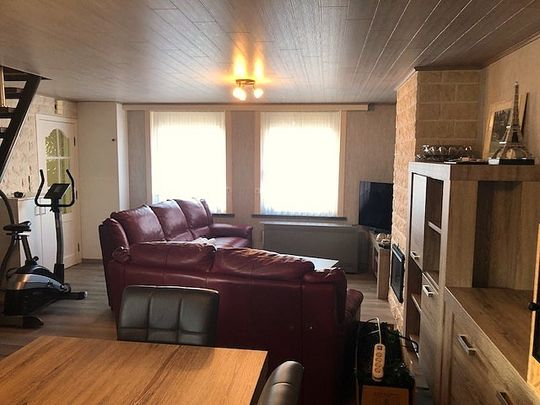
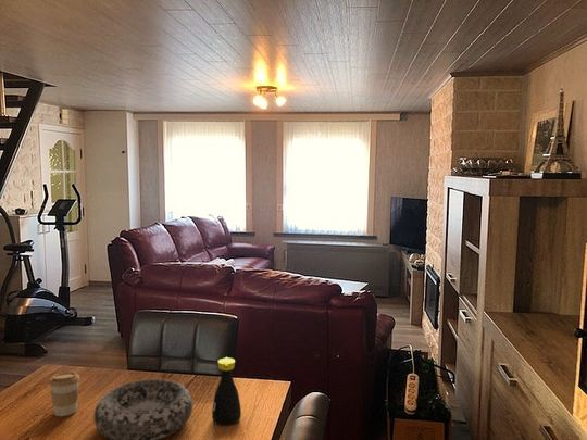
+ bottle [211,356,242,426]
+ coffee cup [48,372,82,417]
+ decorative bowl [92,378,193,440]
